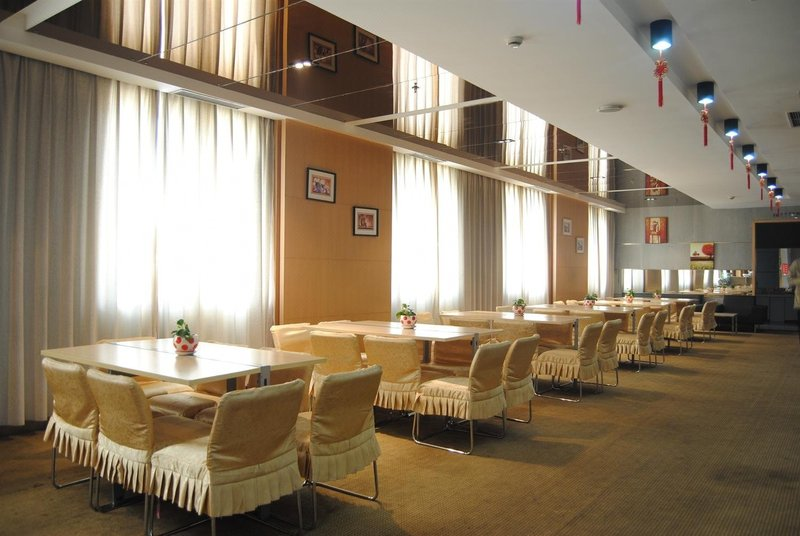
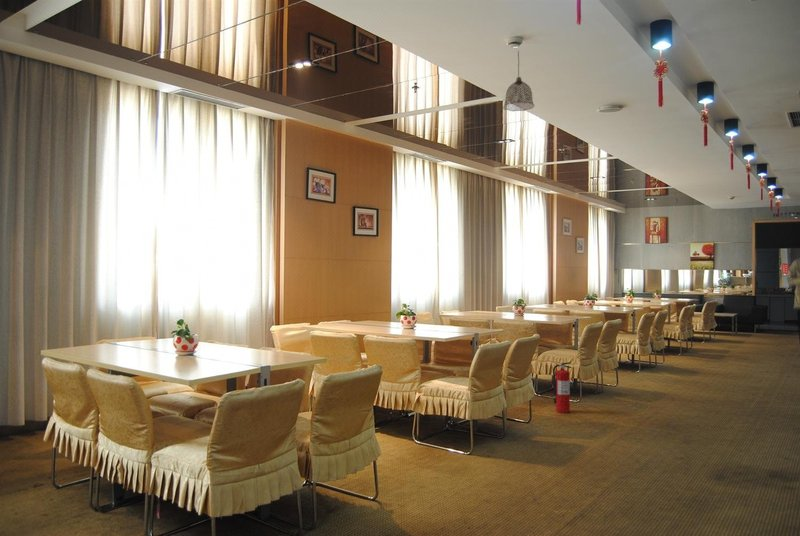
+ pendant lamp [502,50,535,112]
+ fire extinguisher [552,361,573,414]
